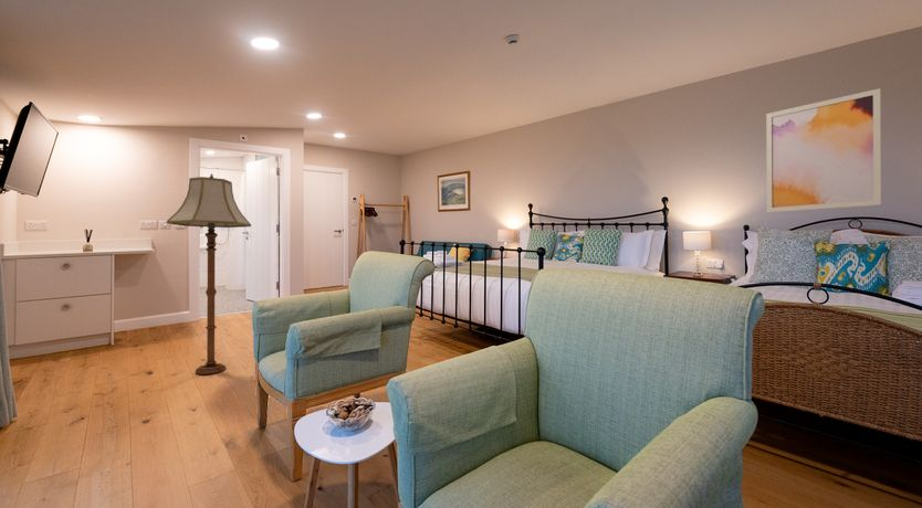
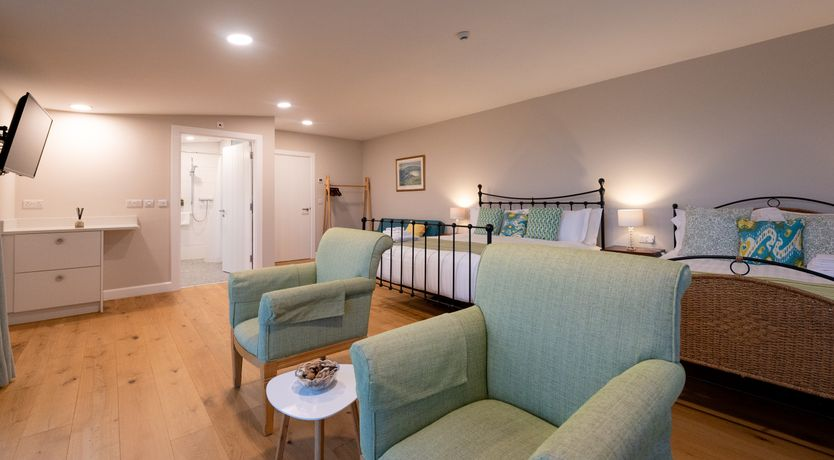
- floor lamp [166,173,252,375]
- wall art [765,87,882,213]
